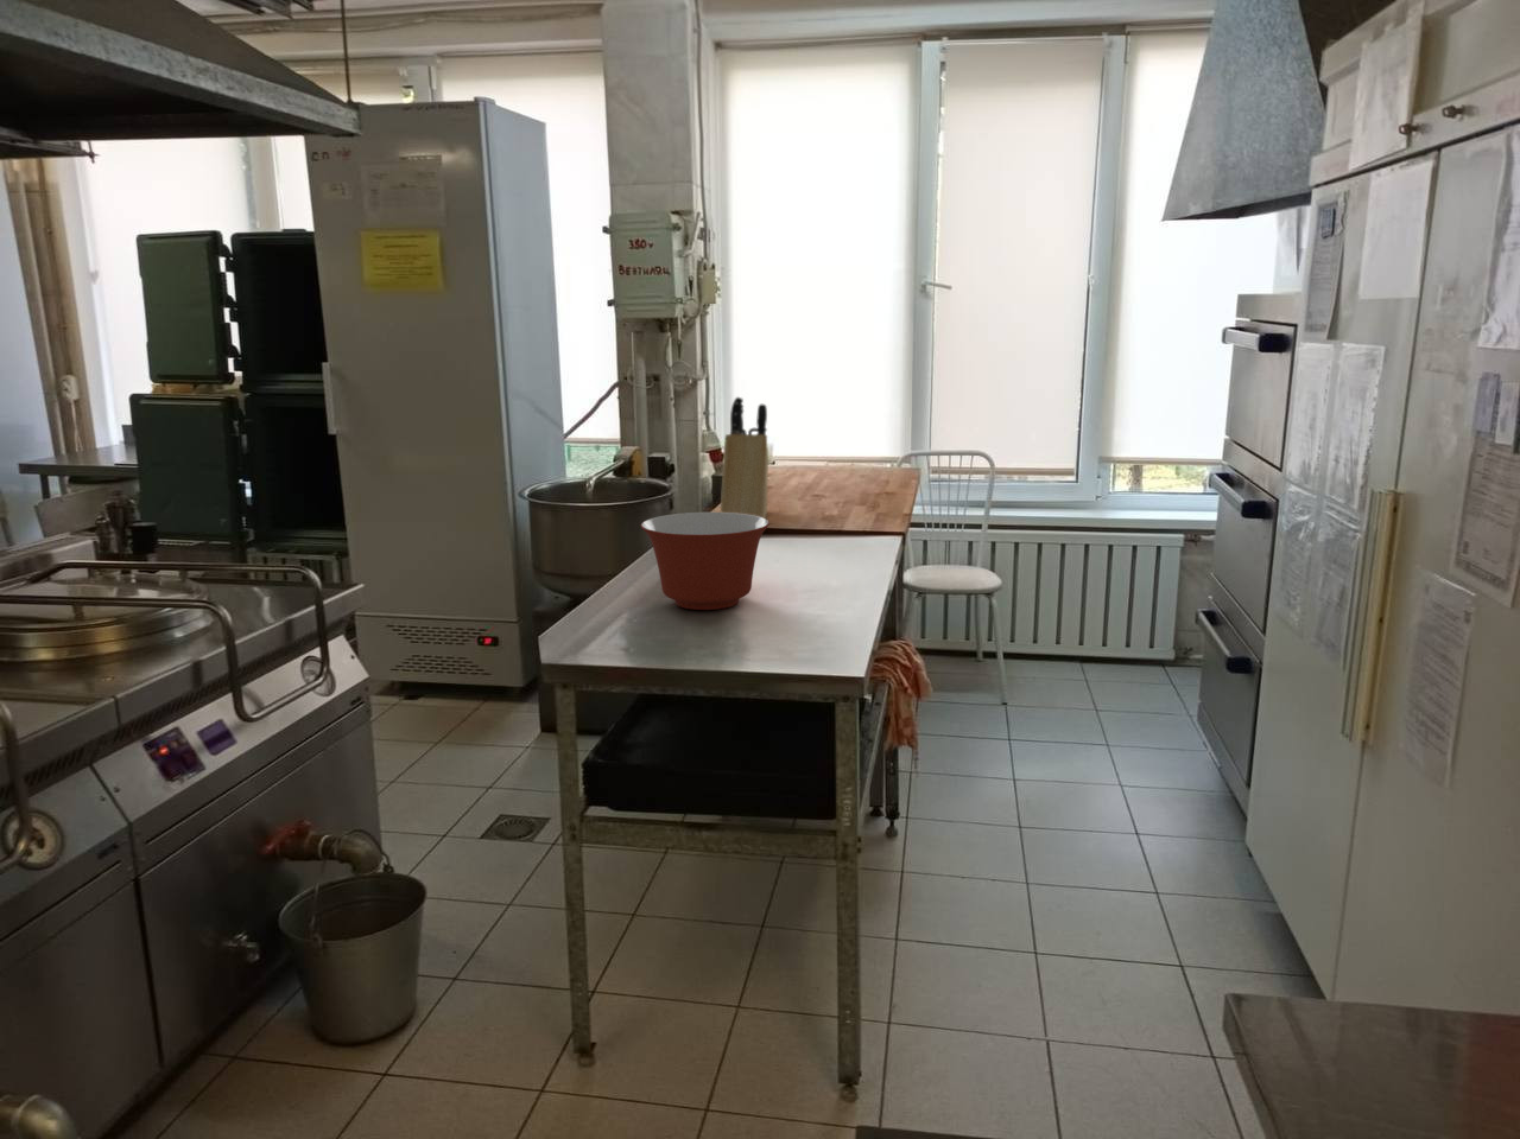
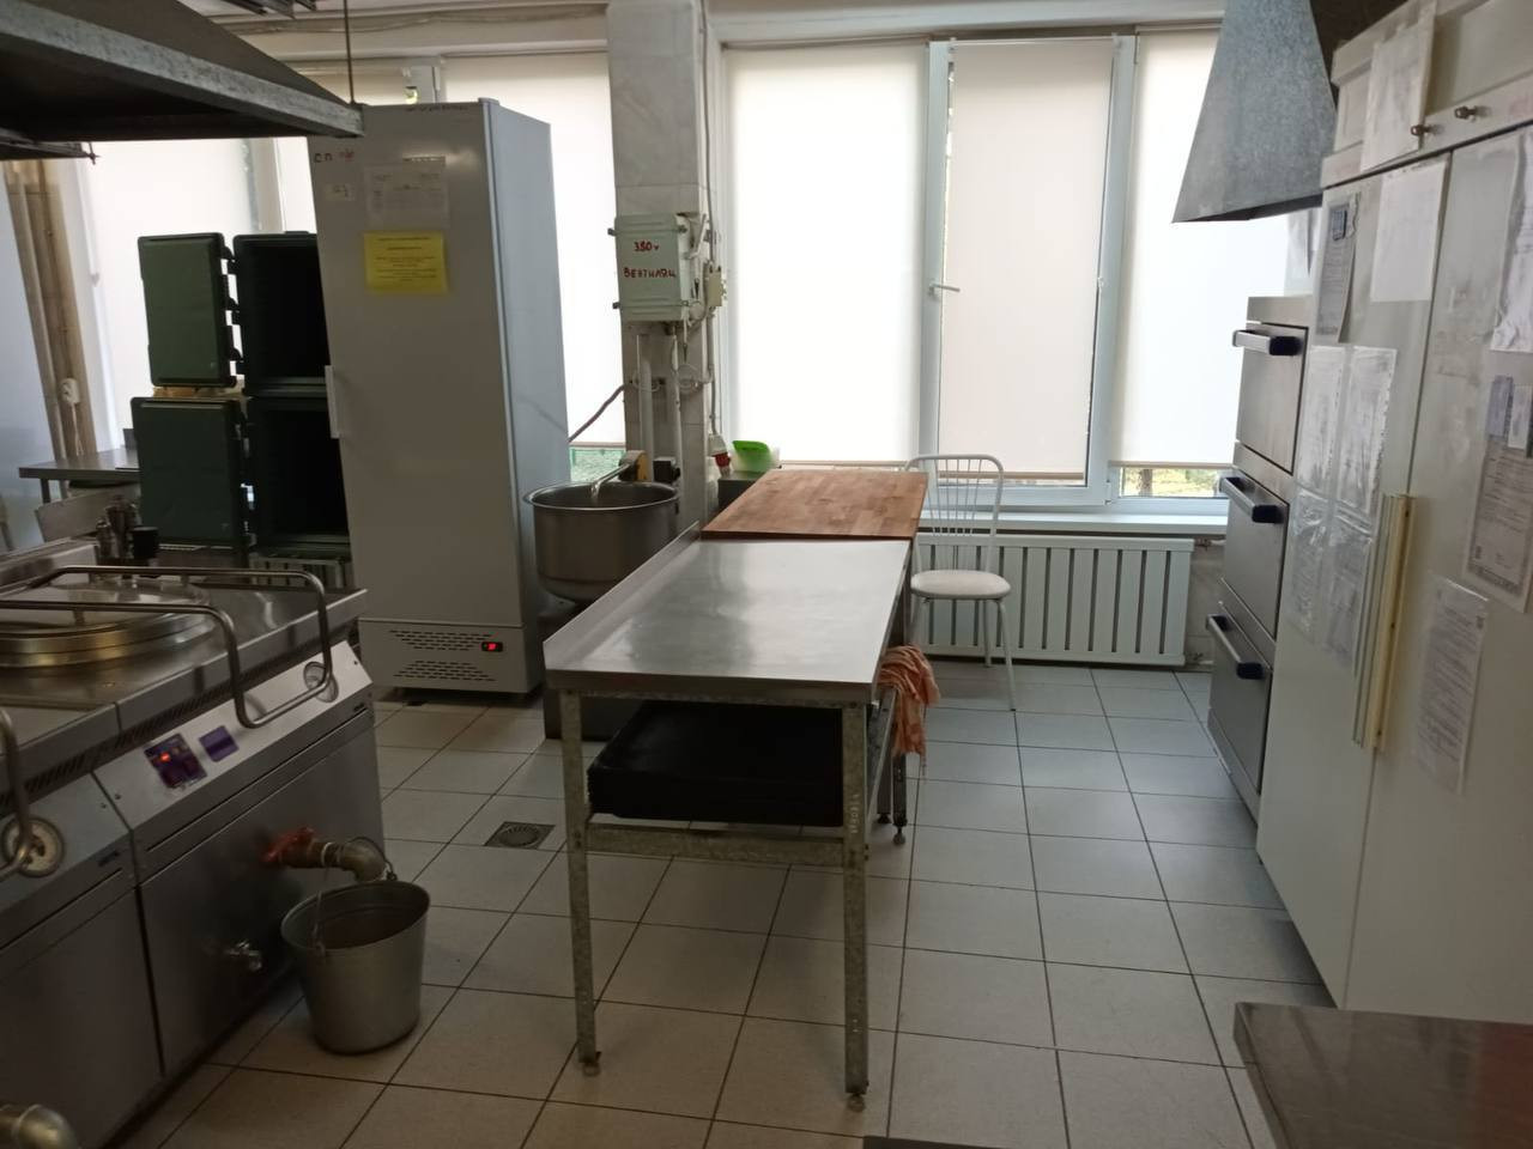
- mixing bowl [640,511,771,611]
- knife block [719,396,770,519]
